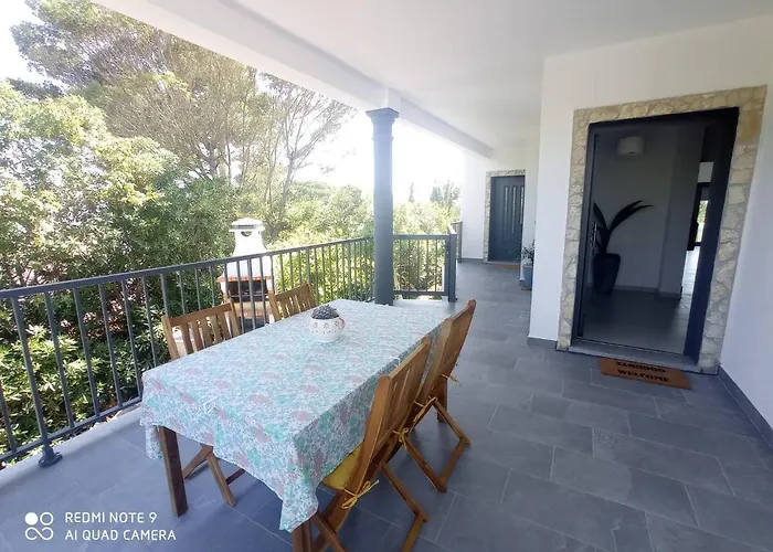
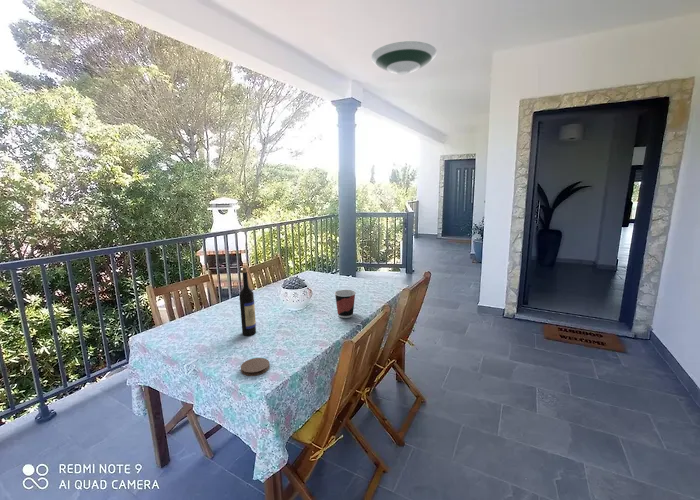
+ coaster [240,357,271,377]
+ wine bottle [238,267,257,337]
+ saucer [370,40,438,76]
+ cup [334,289,357,319]
